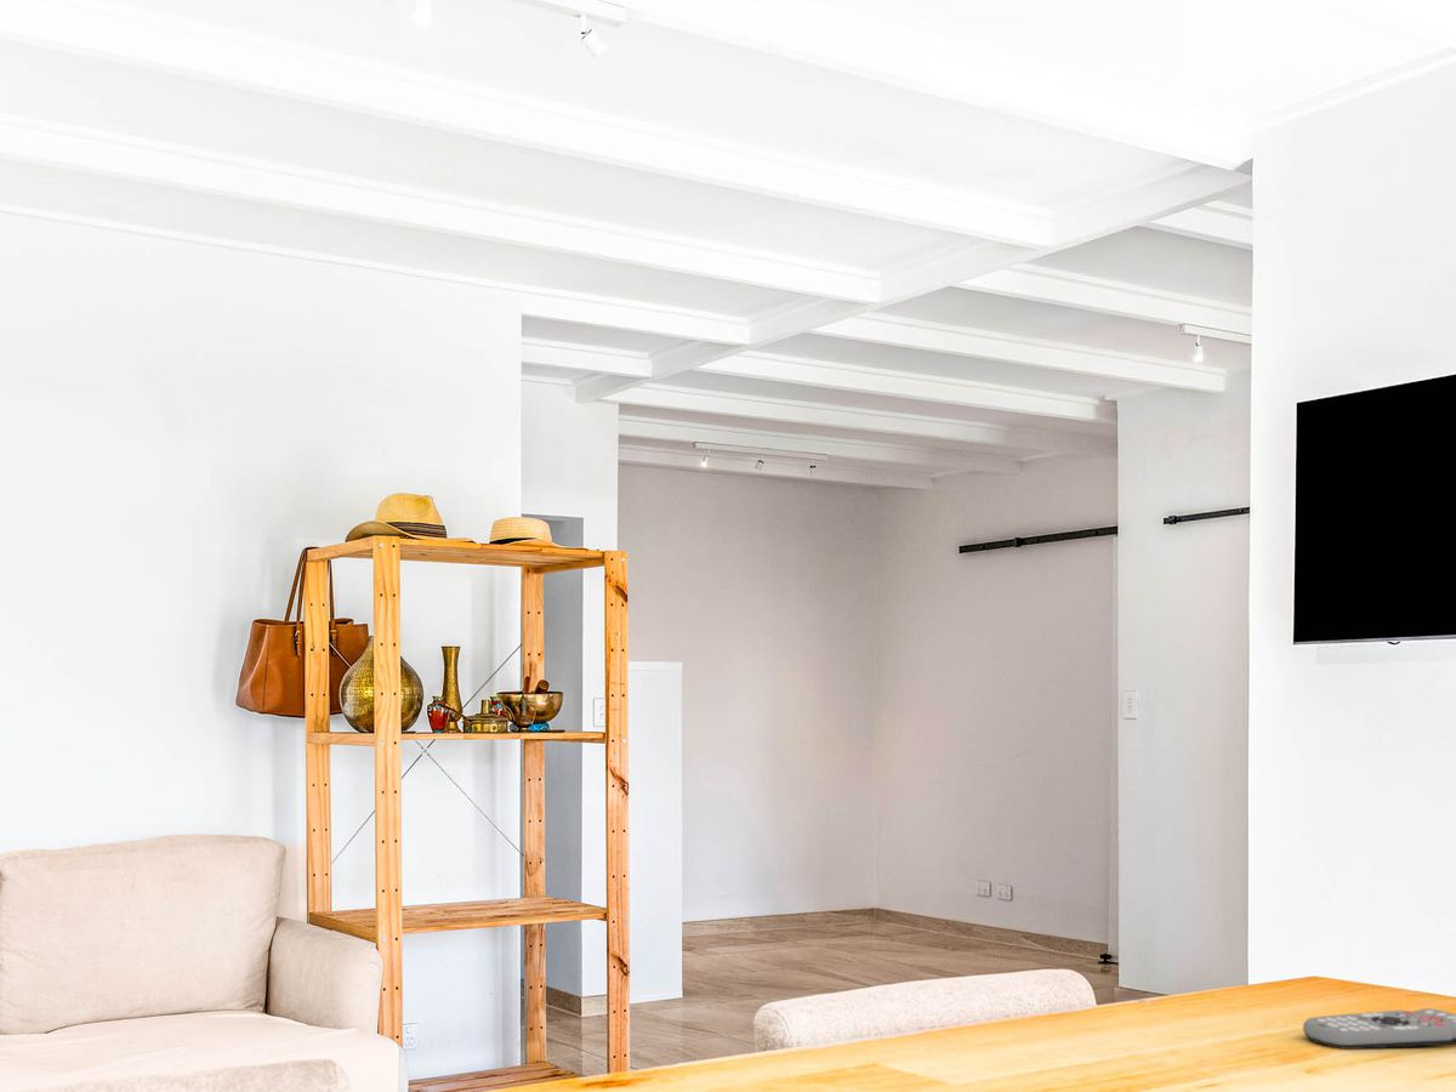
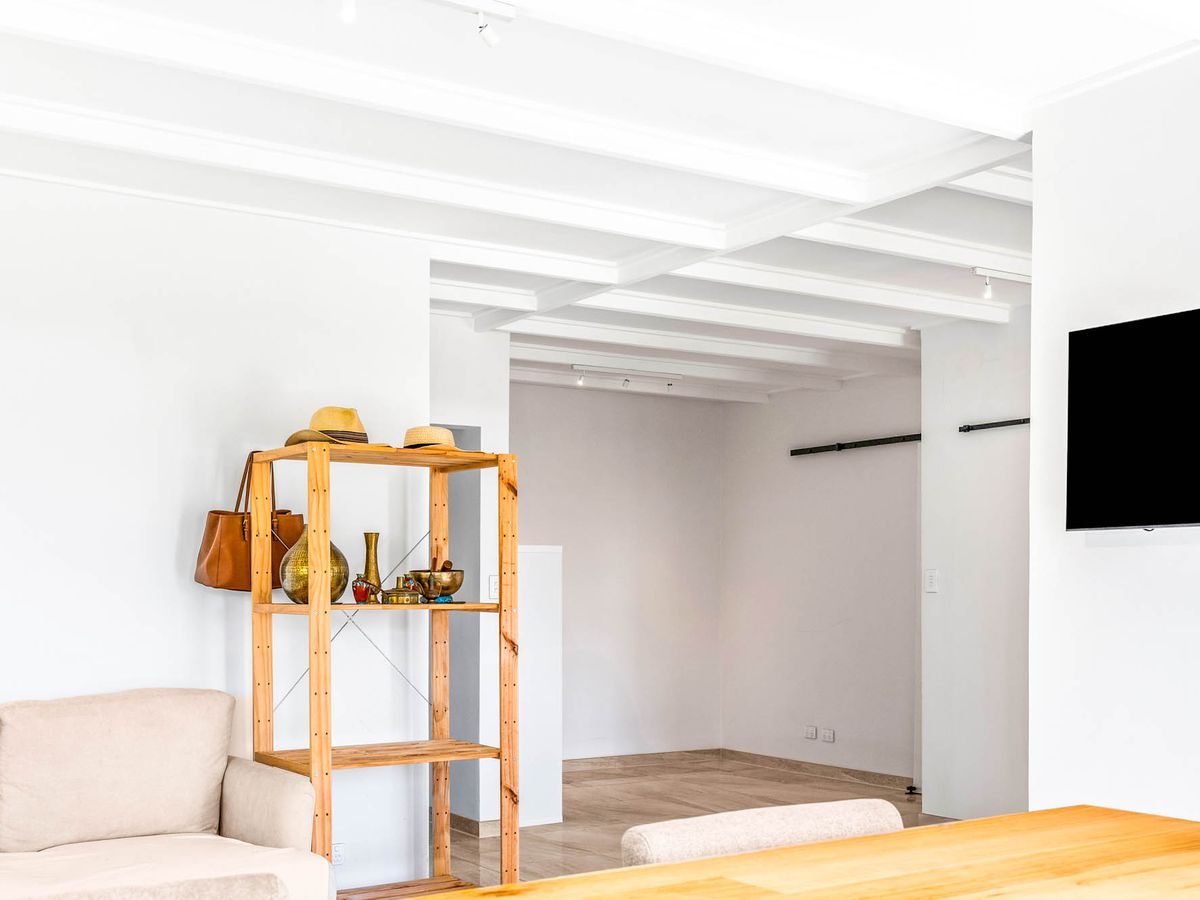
- remote control [1302,1007,1456,1051]
